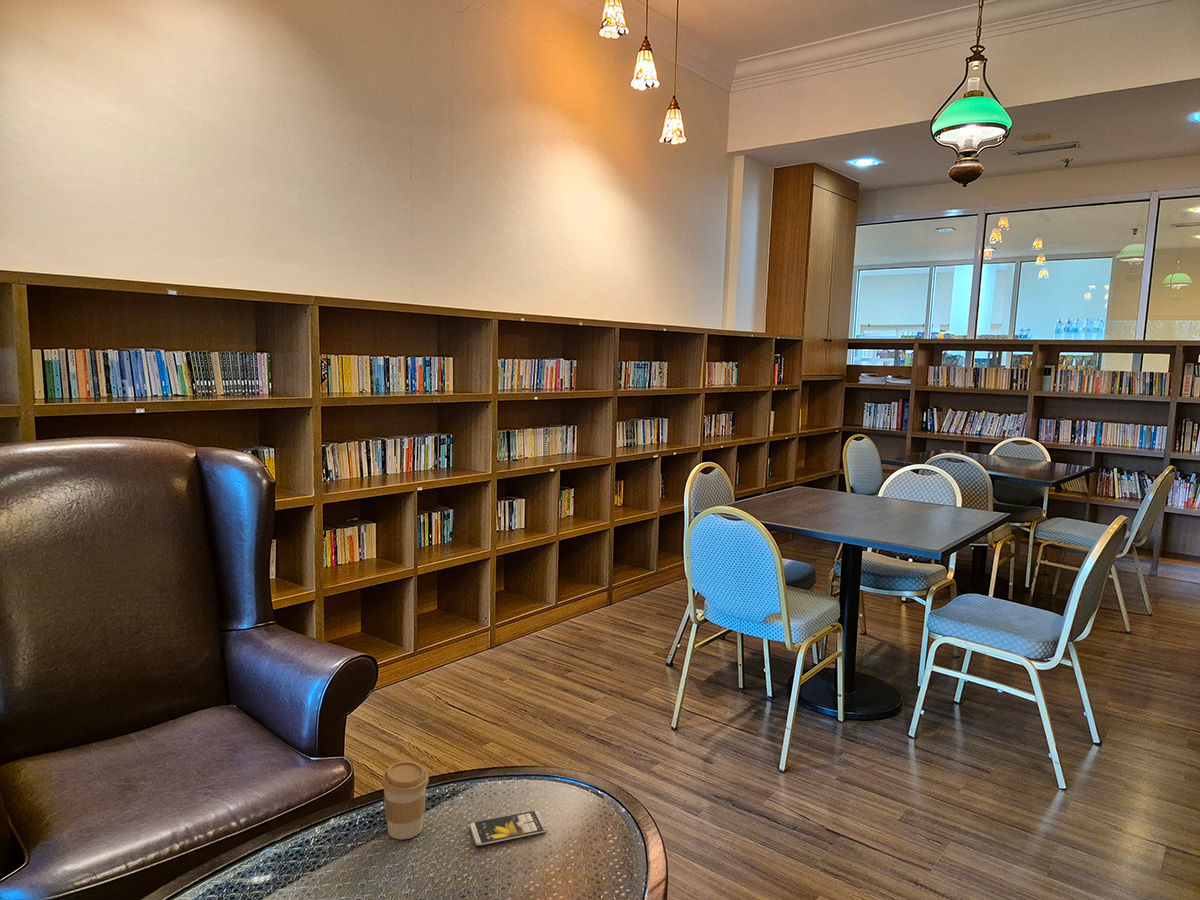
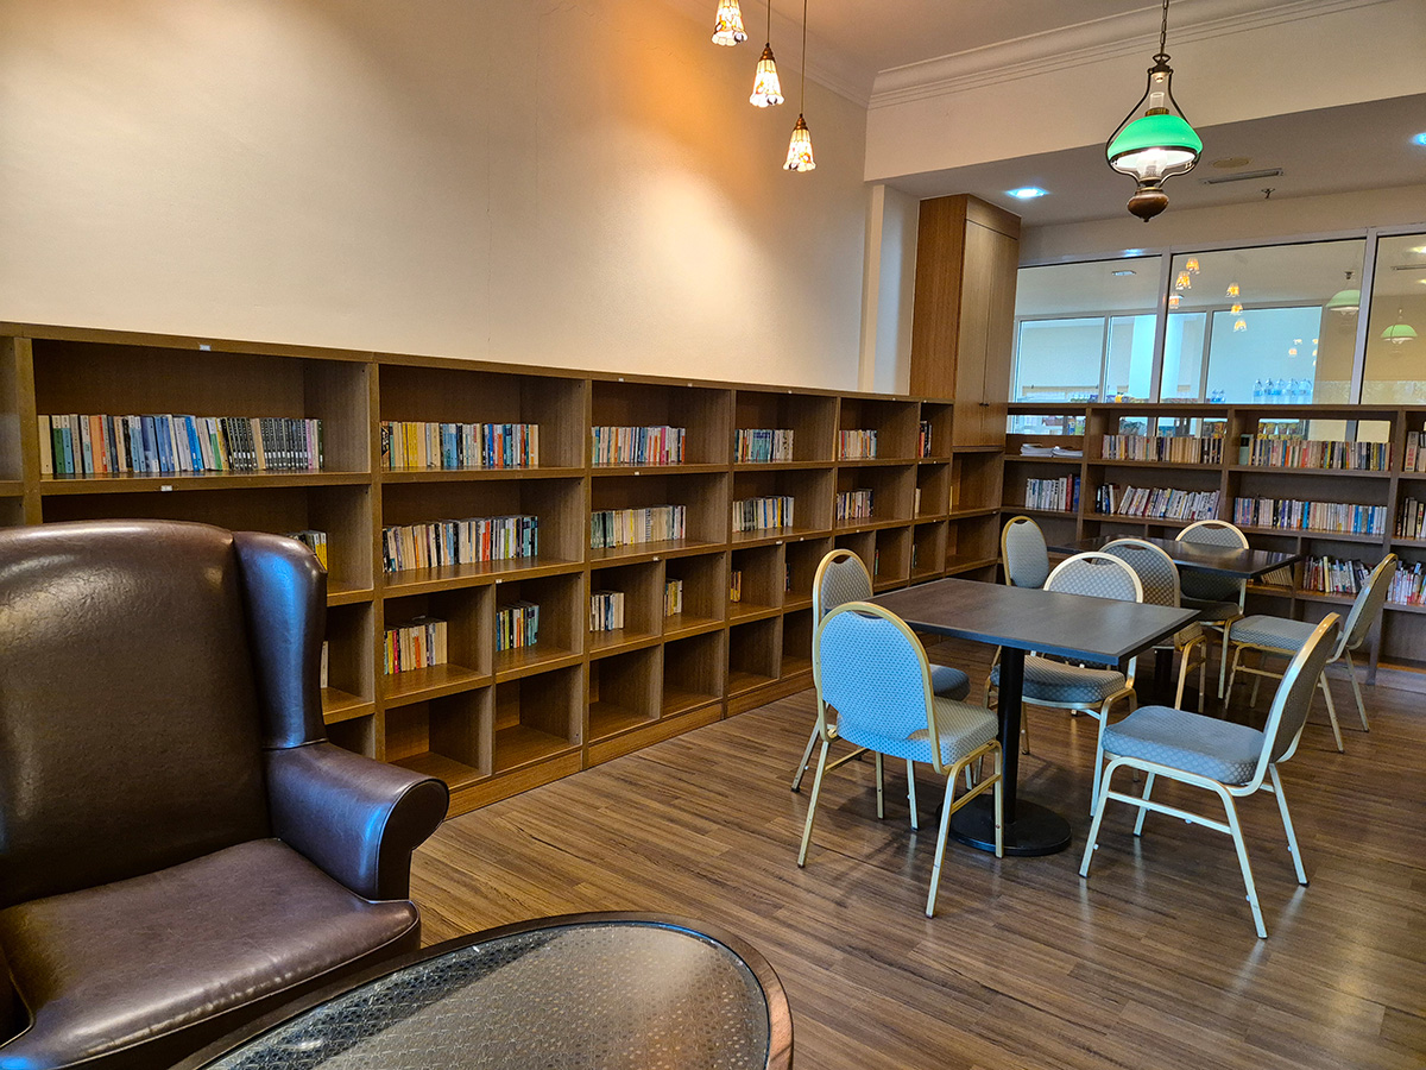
- smartphone [469,810,548,846]
- coffee cup [381,760,430,840]
